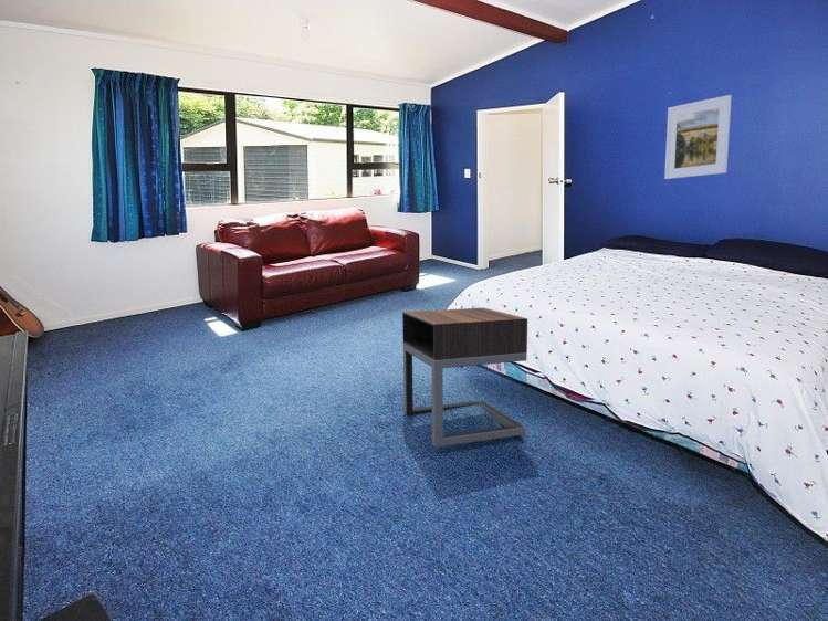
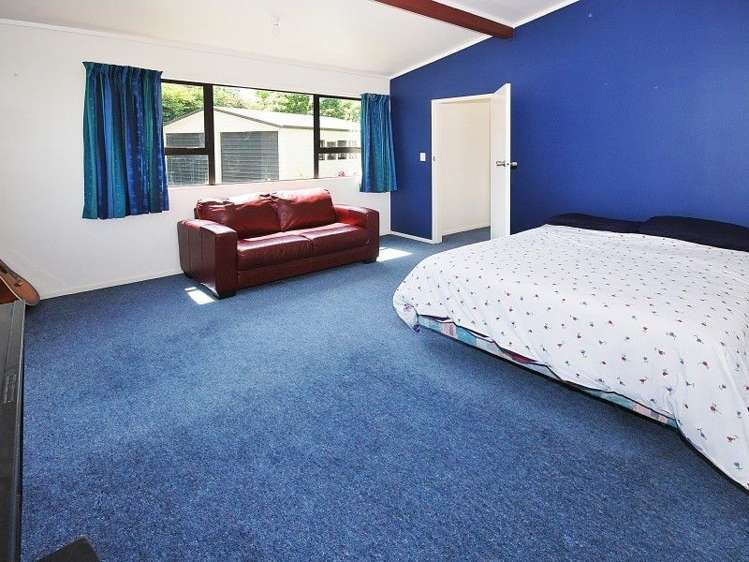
- nightstand [401,307,528,449]
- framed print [663,94,733,180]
